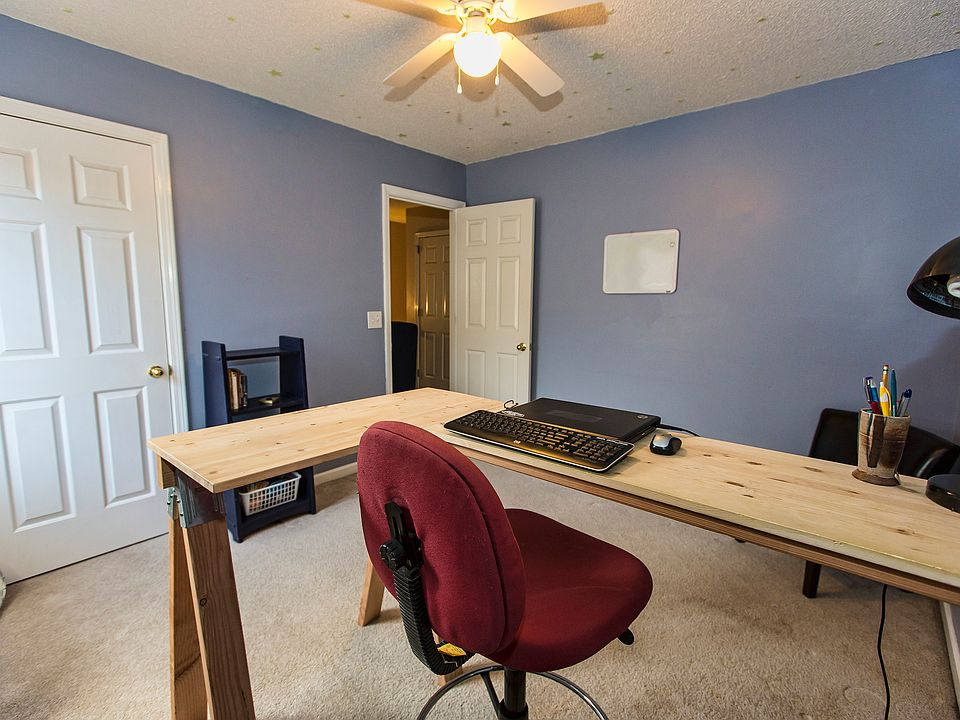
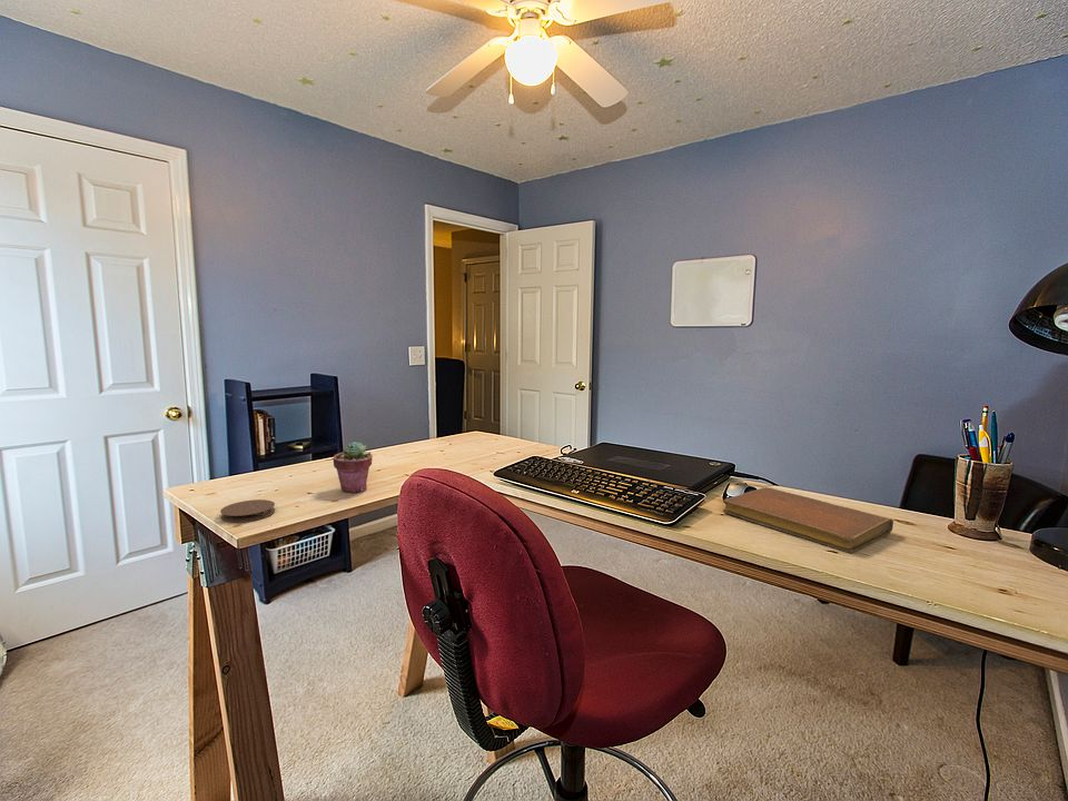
+ notebook [722,486,894,554]
+ potted succulent [333,441,374,494]
+ coaster [219,498,276,523]
